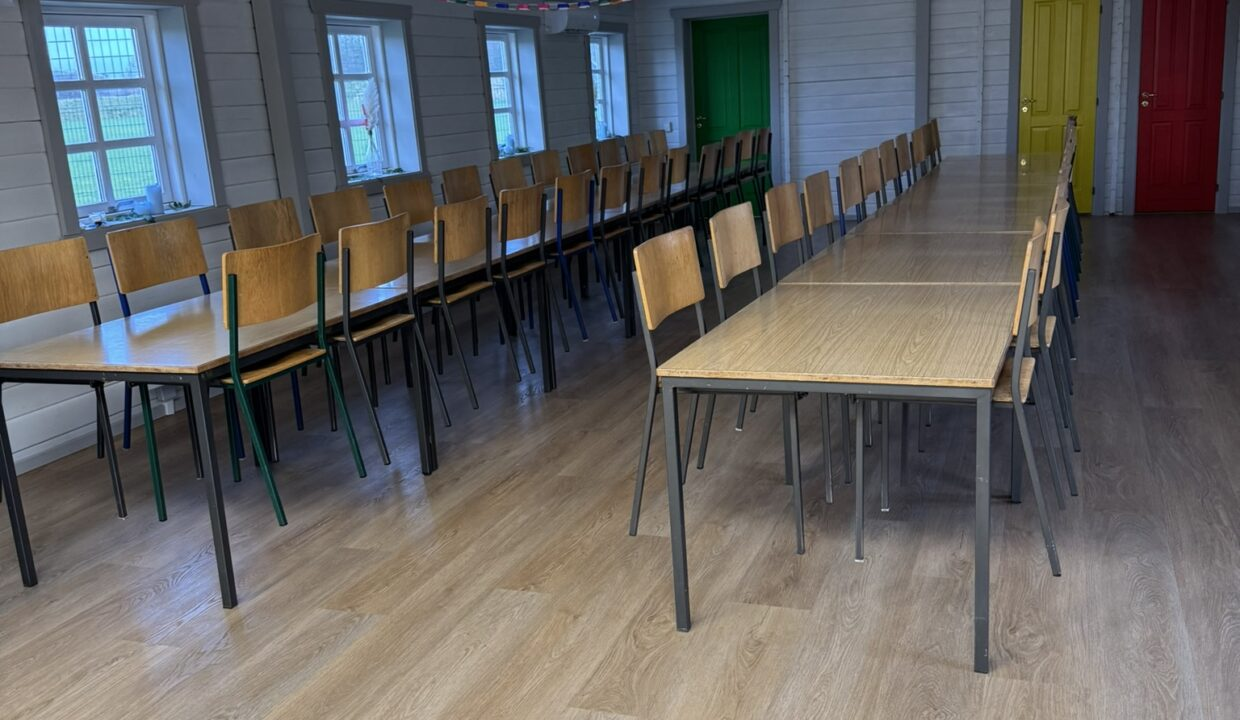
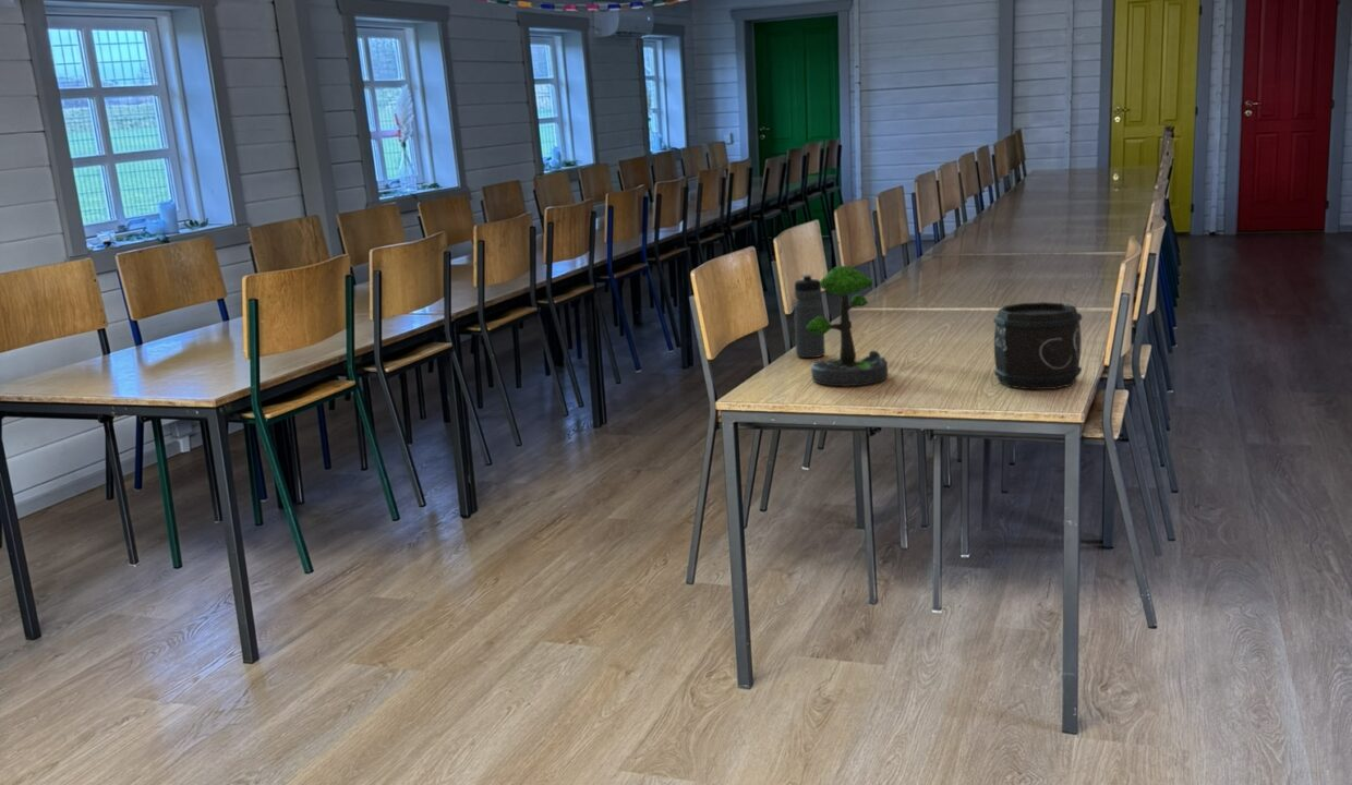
+ plant [807,265,889,387]
+ water bottle [793,274,826,359]
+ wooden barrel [992,301,1084,390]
